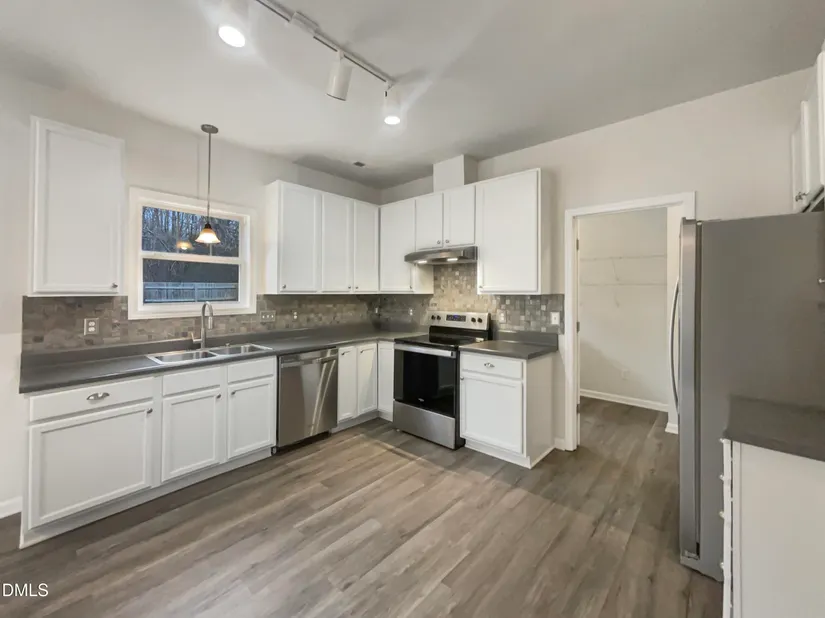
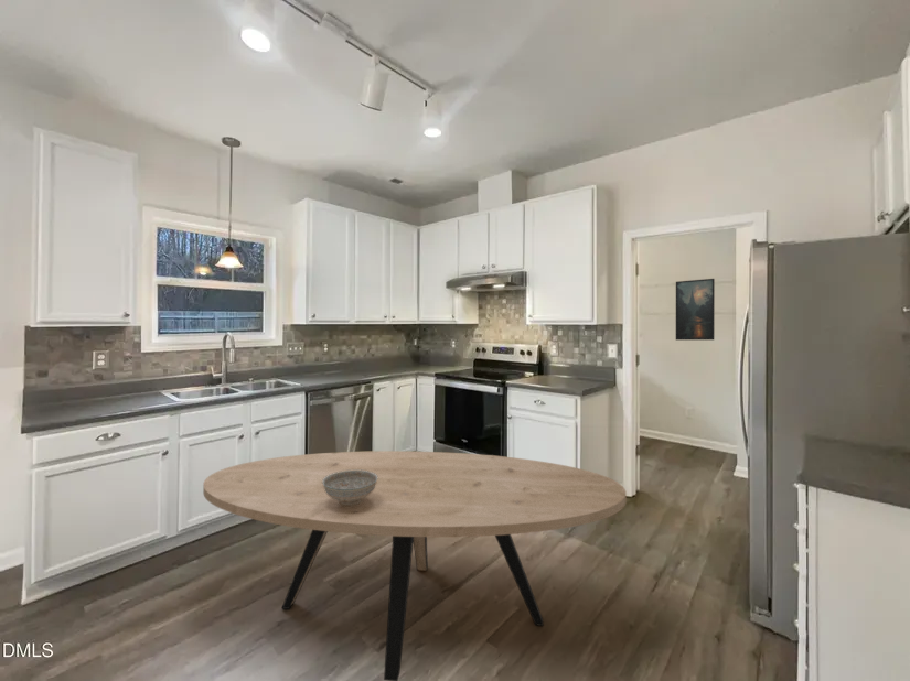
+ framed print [675,278,716,342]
+ decorative bowl [322,469,378,507]
+ dining table [202,450,628,681]
